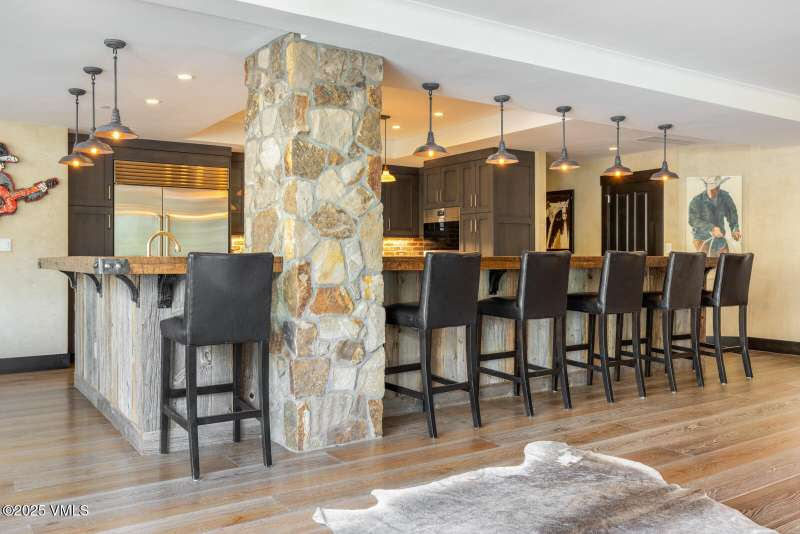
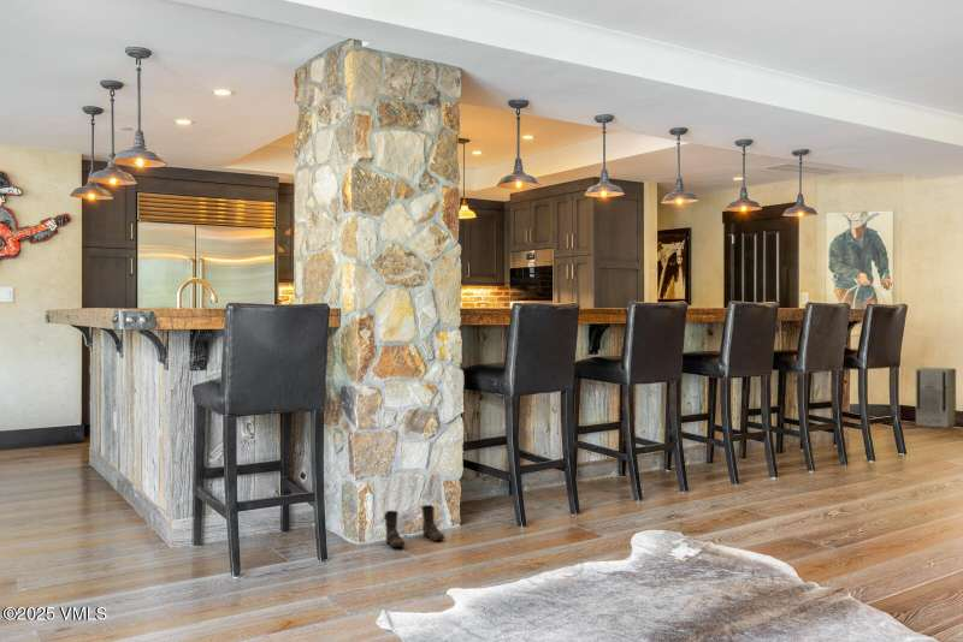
+ air purifier [915,367,957,429]
+ boots [383,504,445,548]
